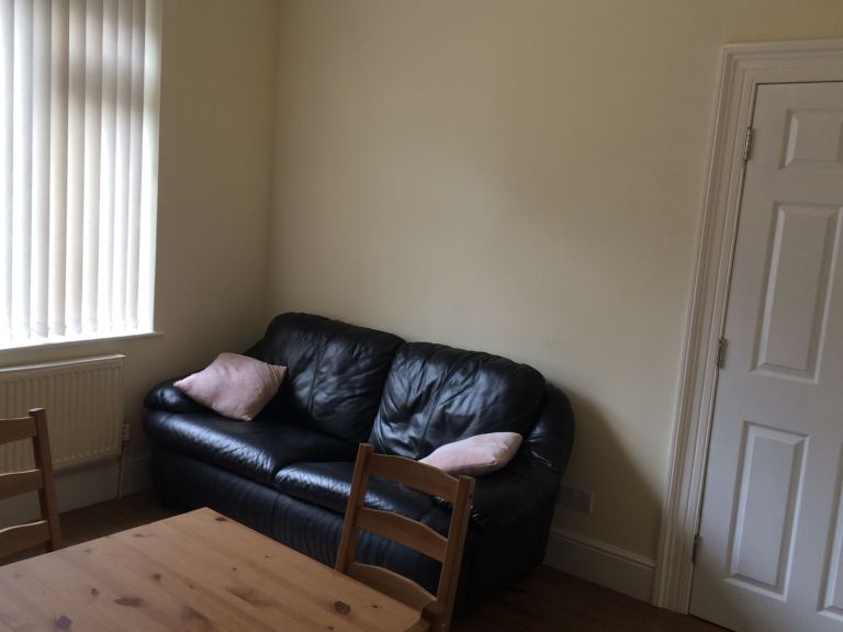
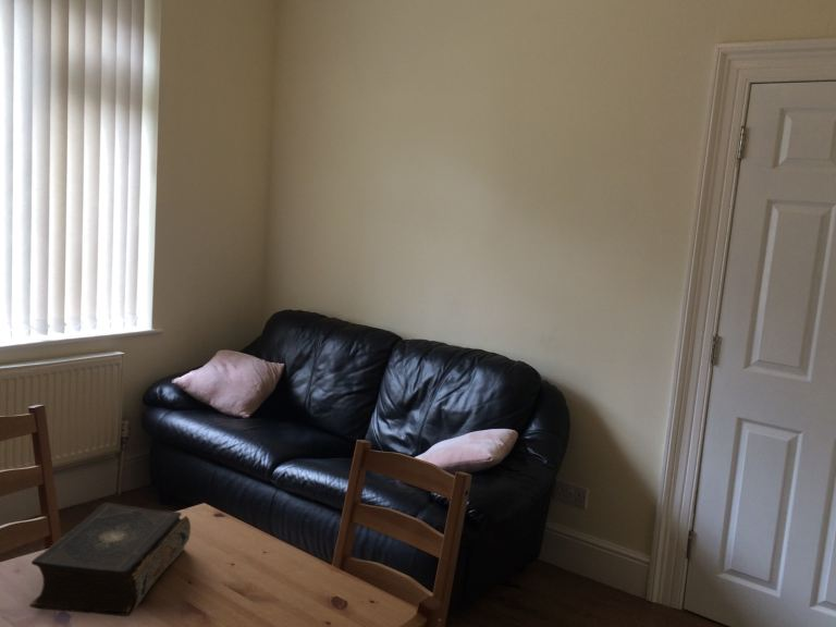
+ book [28,502,192,617]
